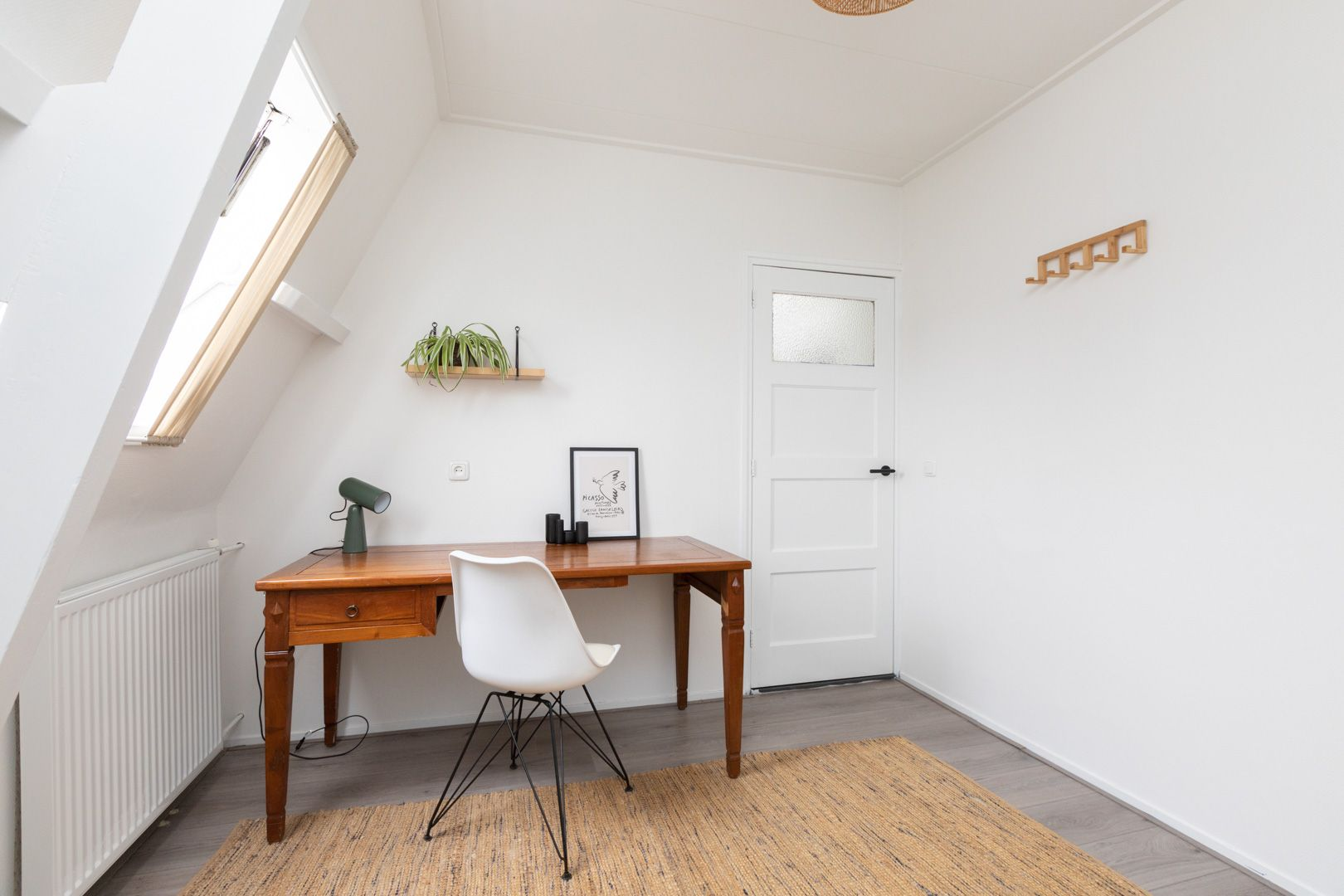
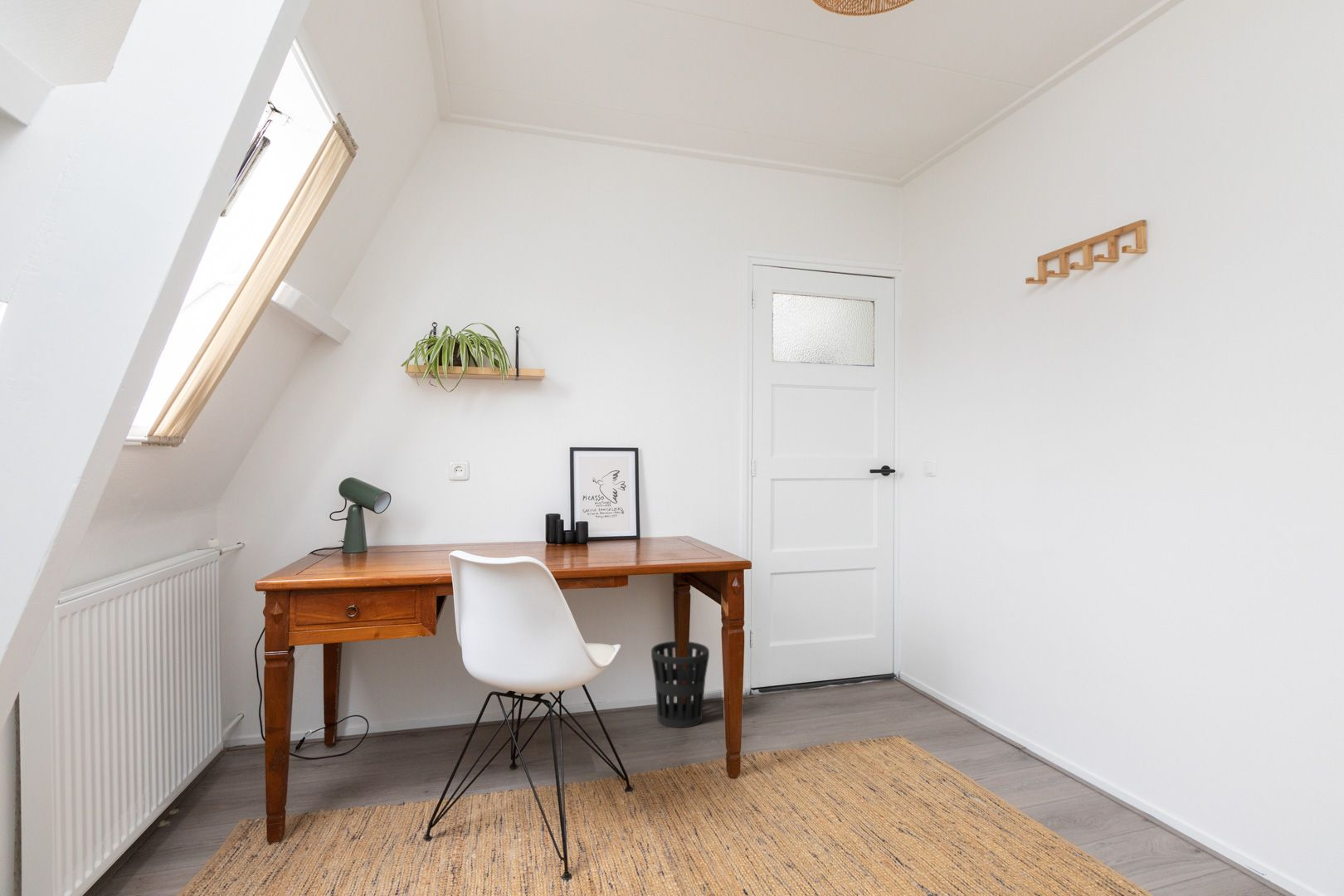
+ wastebasket [650,640,710,728]
